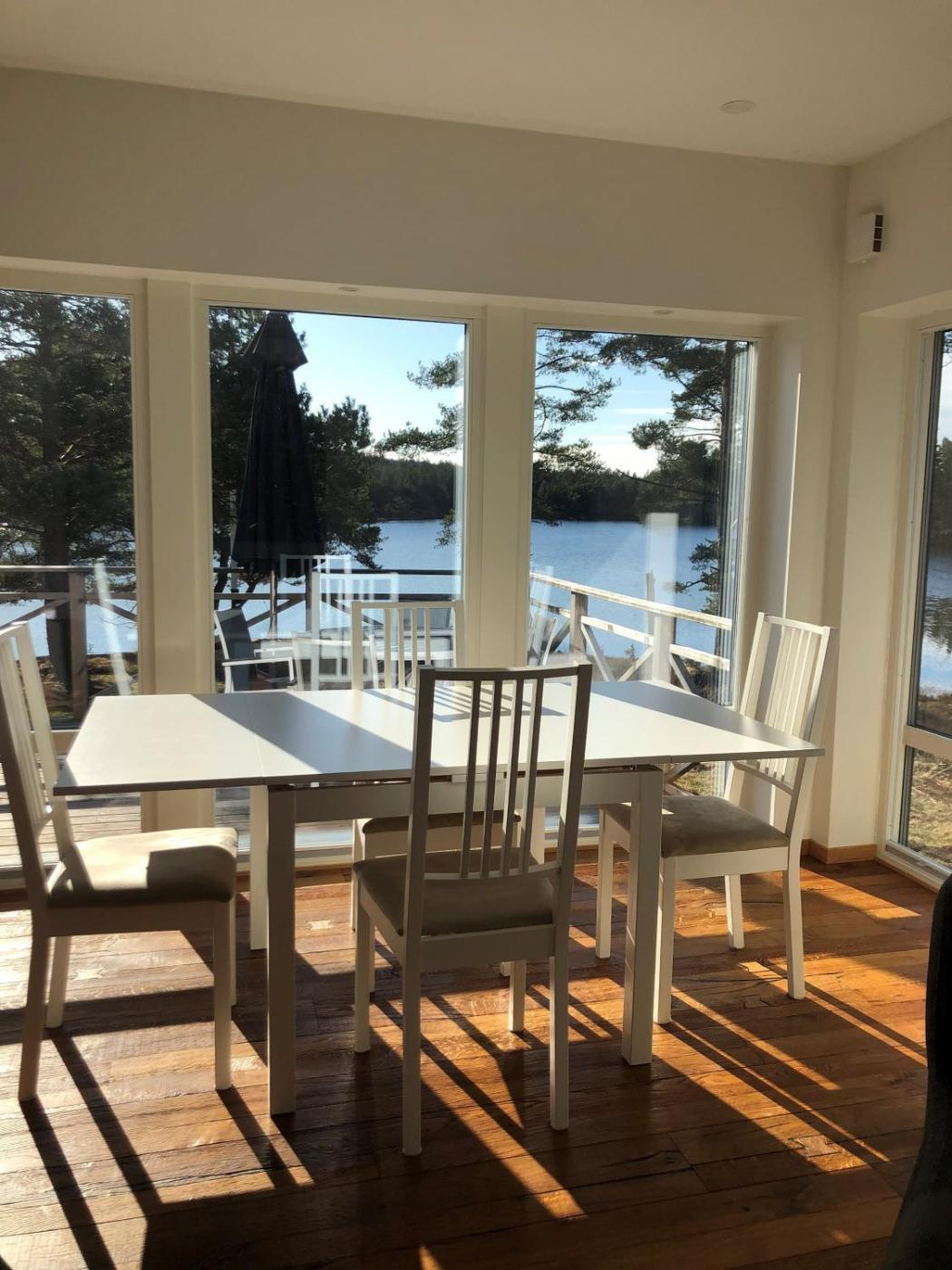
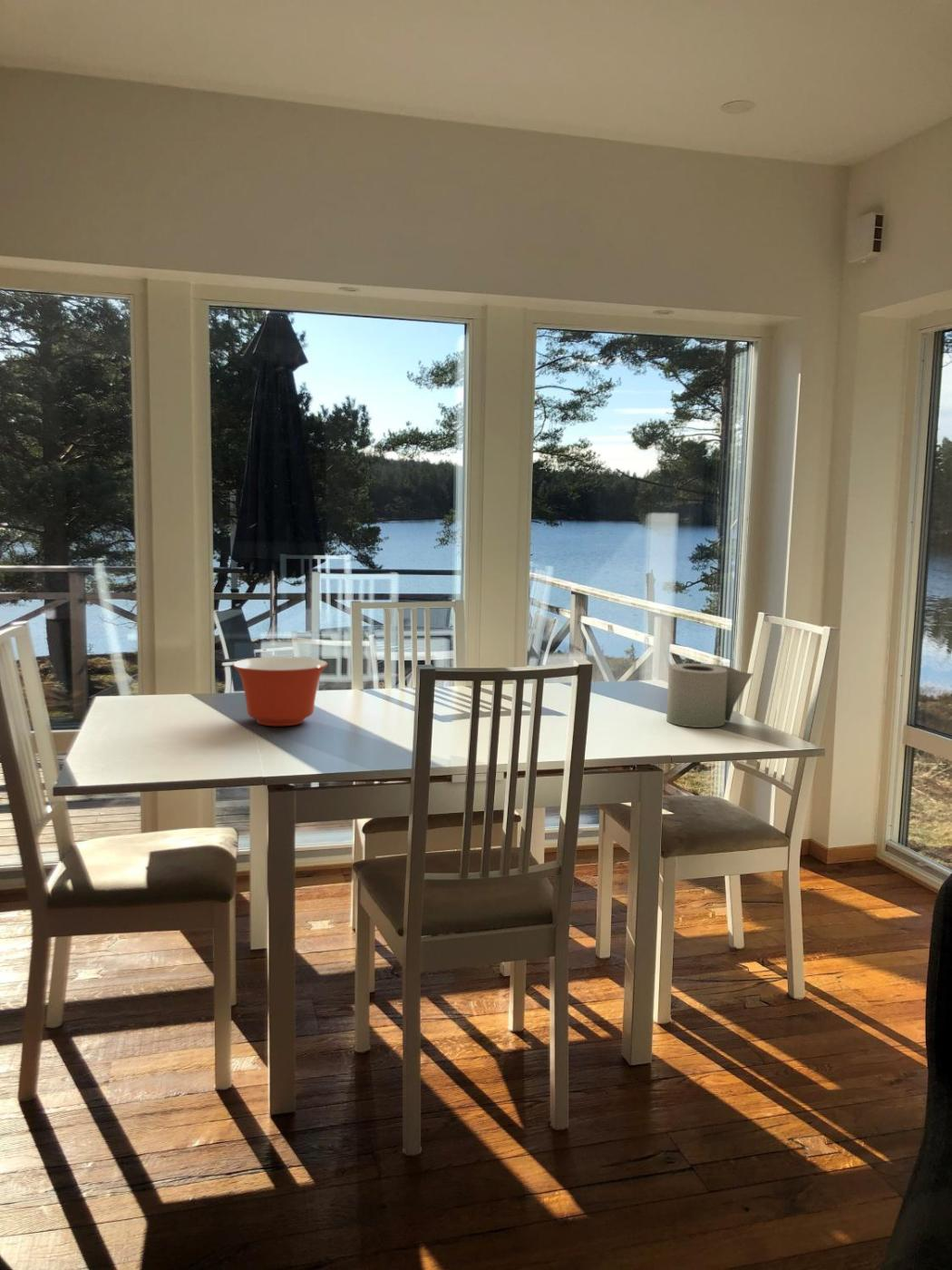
+ mixing bowl [232,656,328,727]
+ toilet paper roll [665,662,753,728]
